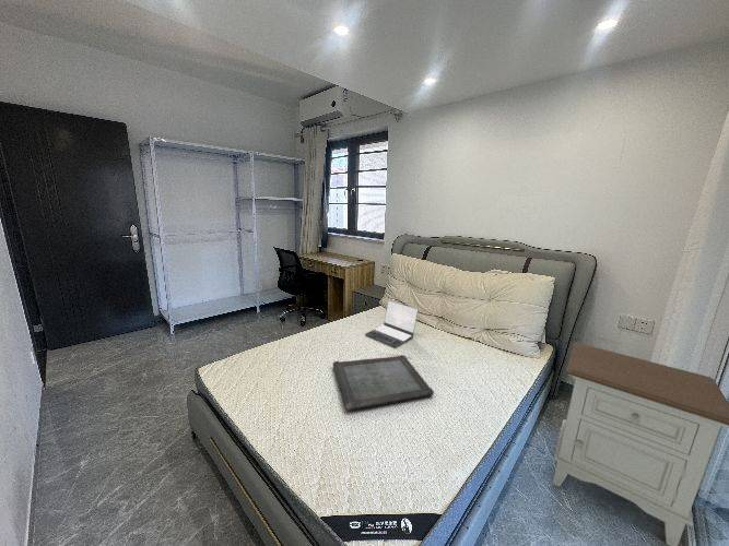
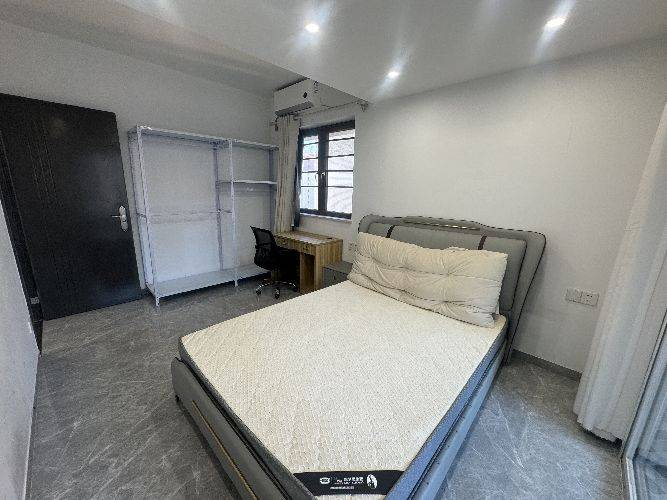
- laptop [364,299,420,349]
- nightstand [552,342,729,546]
- serving tray [332,354,435,412]
